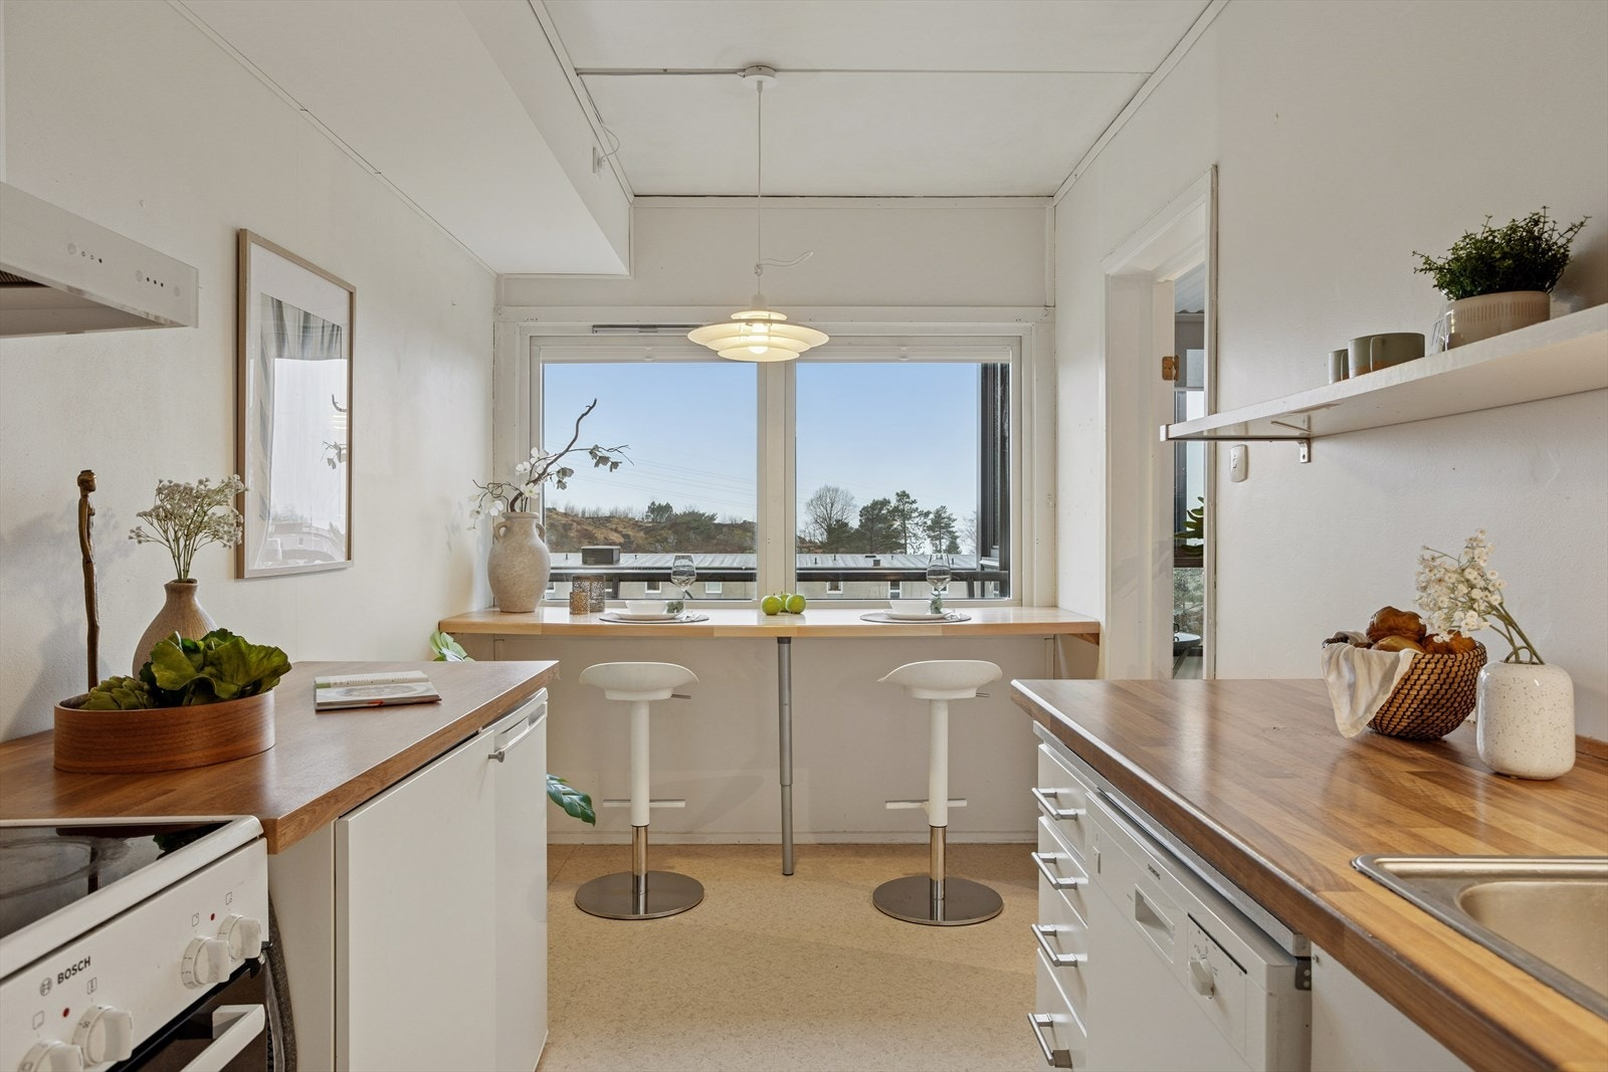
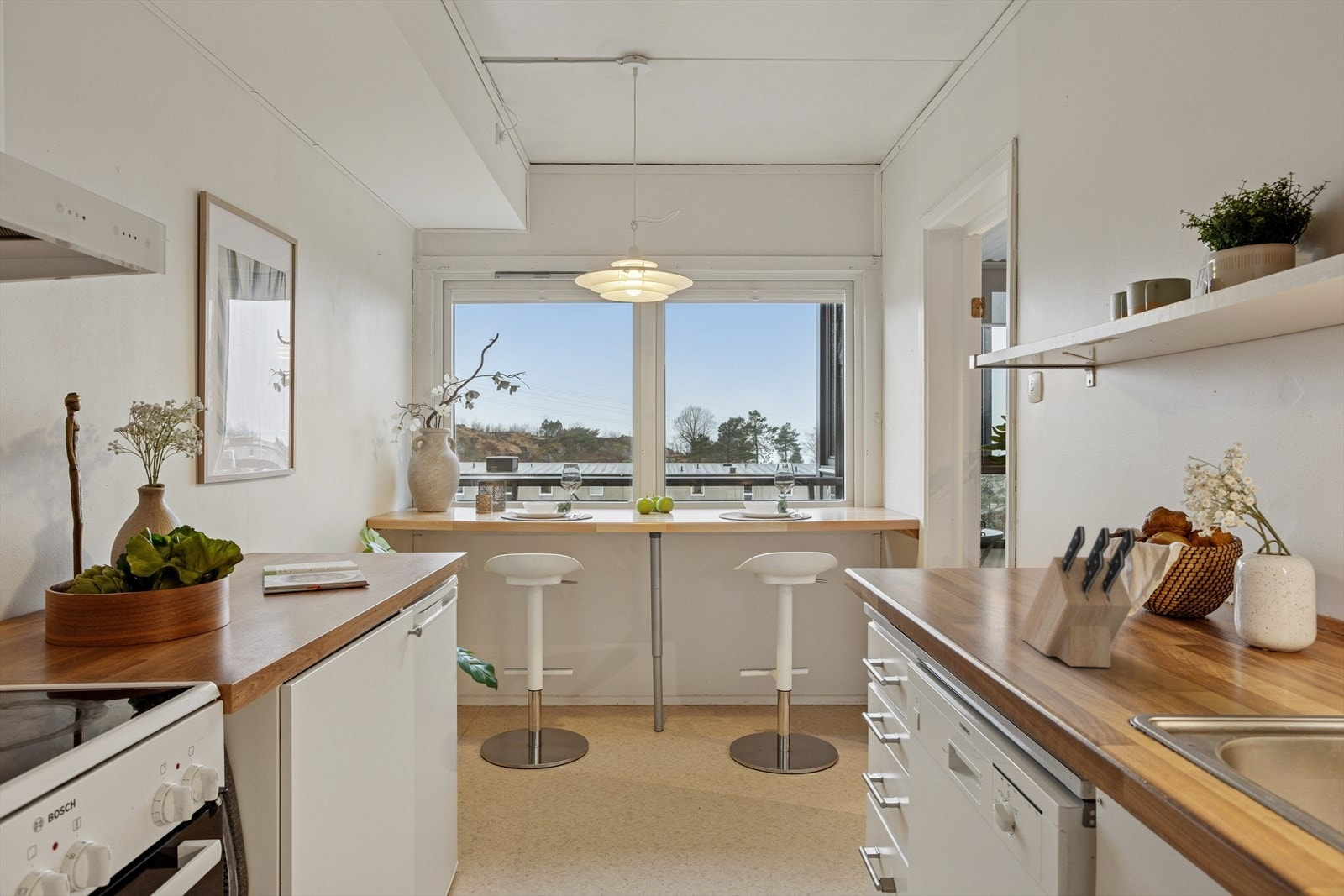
+ knife block [1018,525,1136,668]
